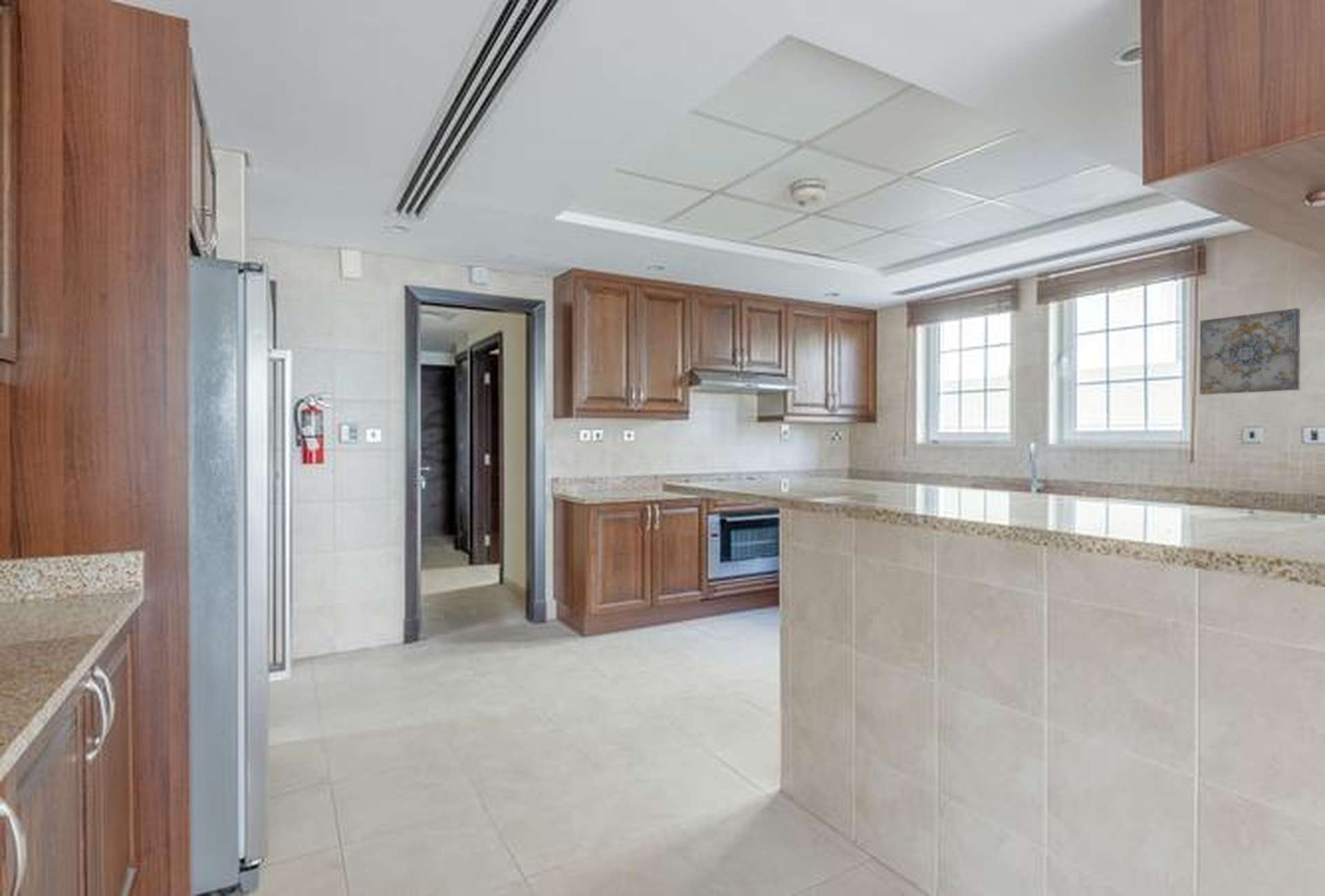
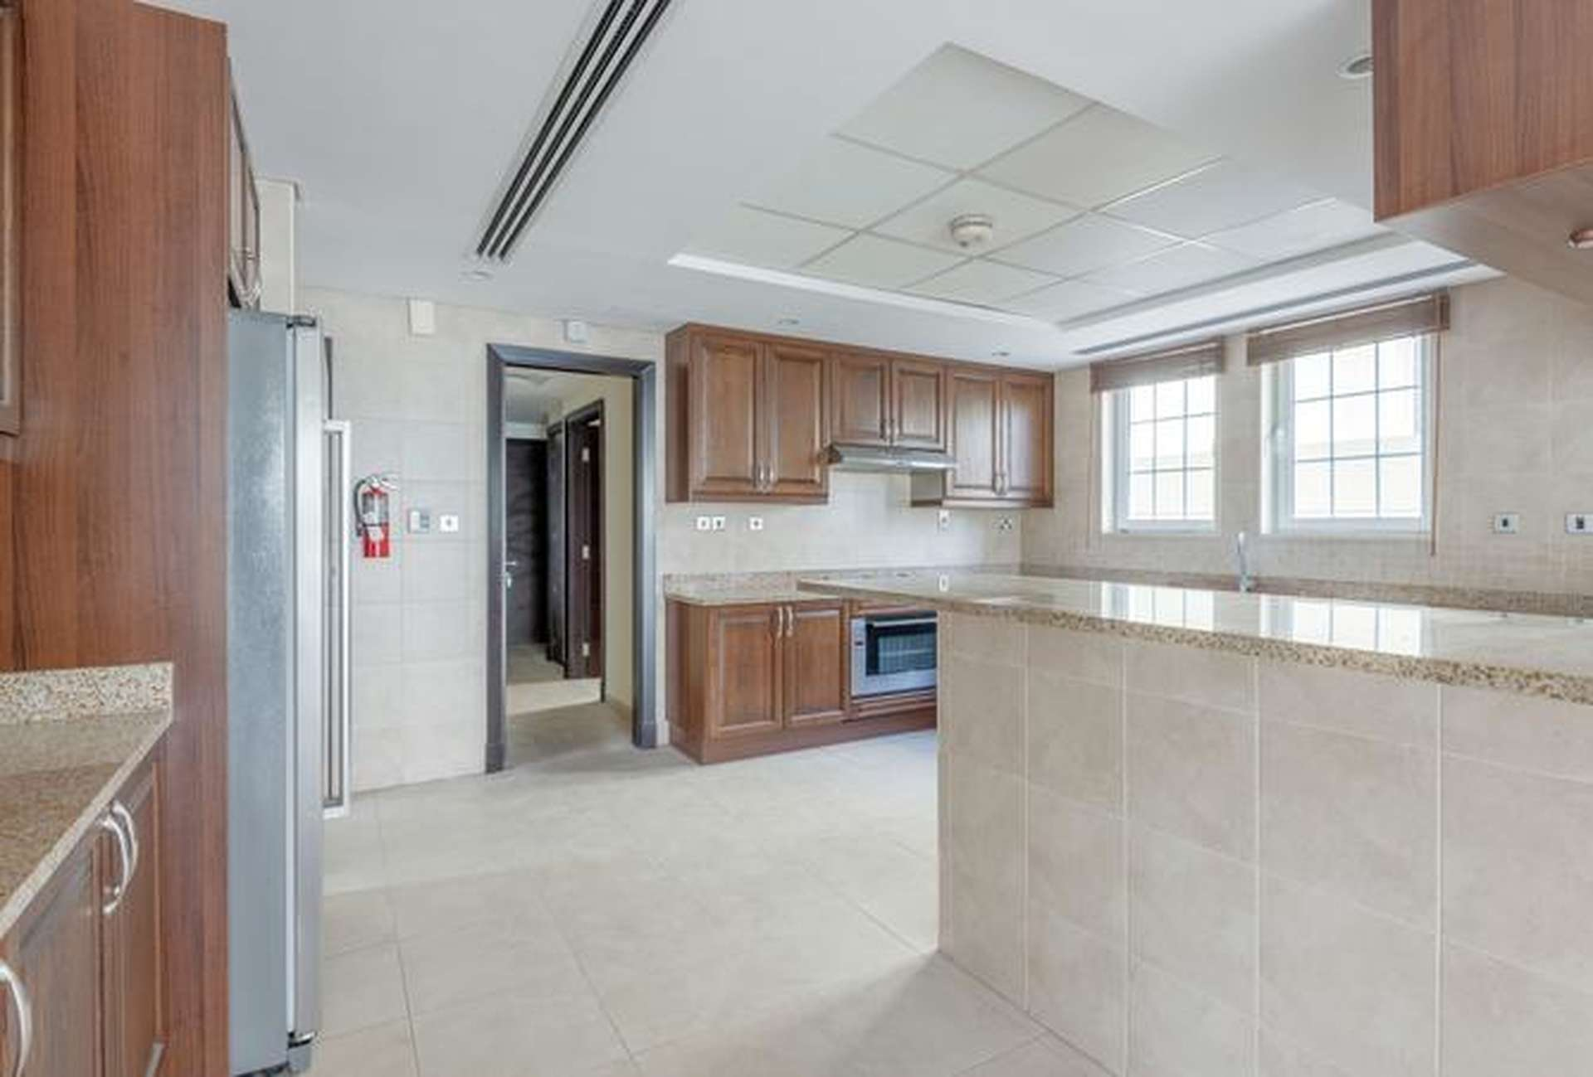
- wall art [1199,307,1301,395]
